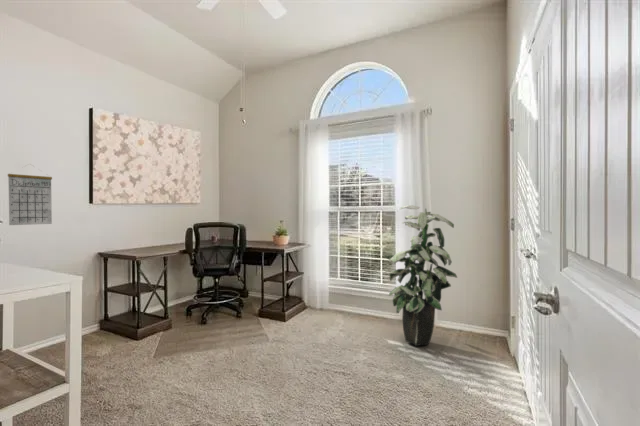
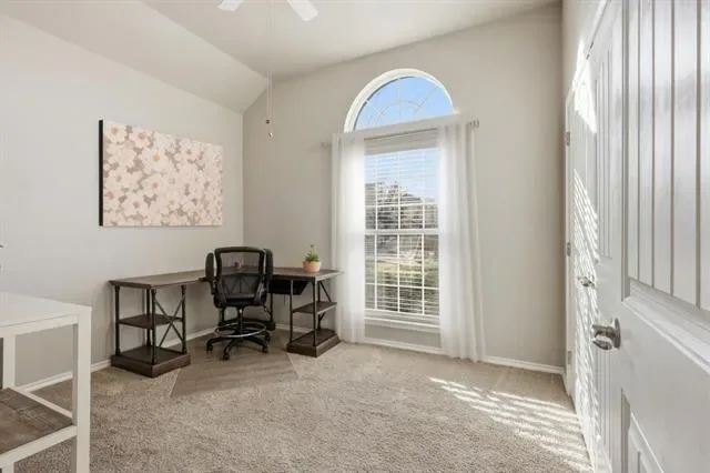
- indoor plant [383,204,458,347]
- calendar [7,163,53,226]
